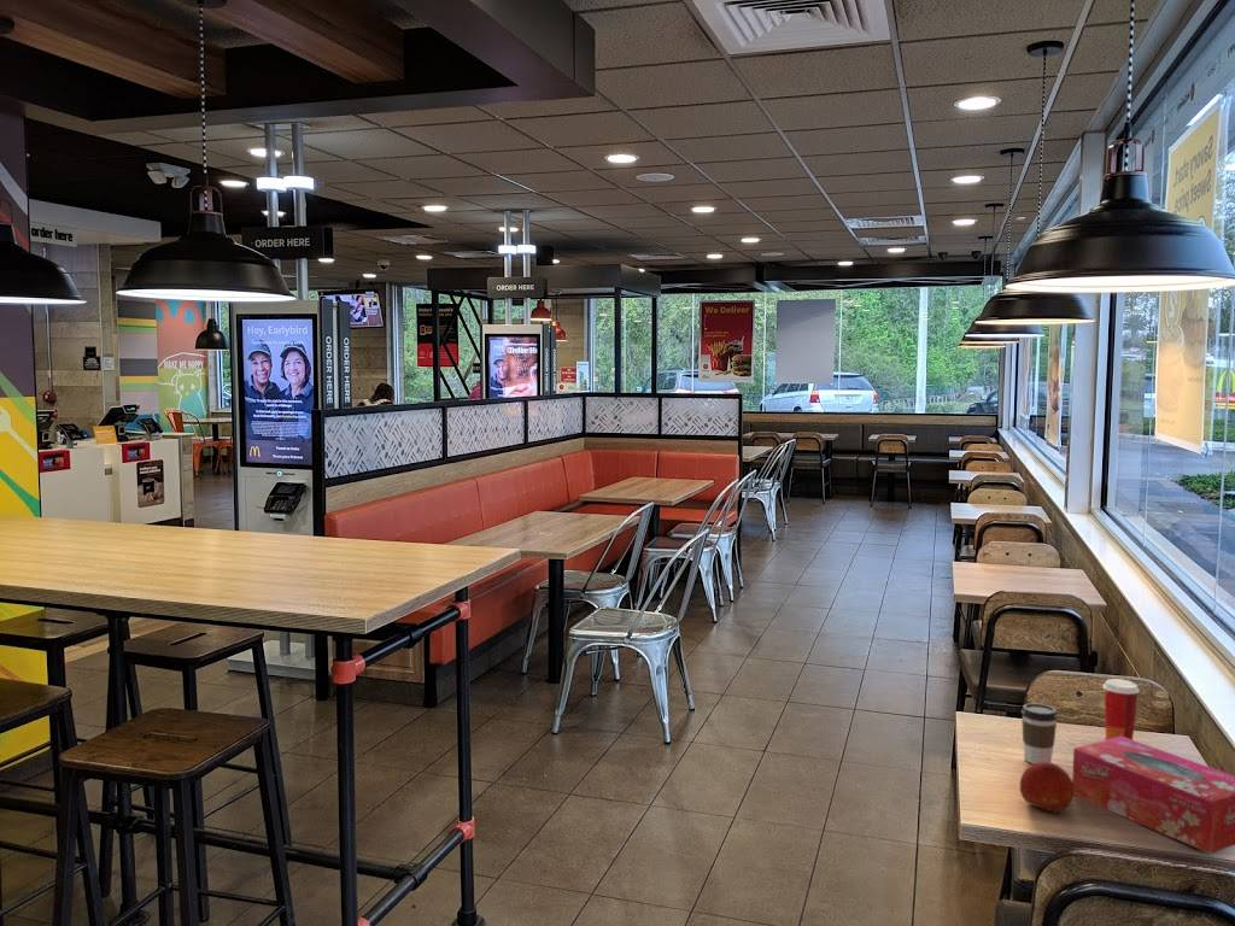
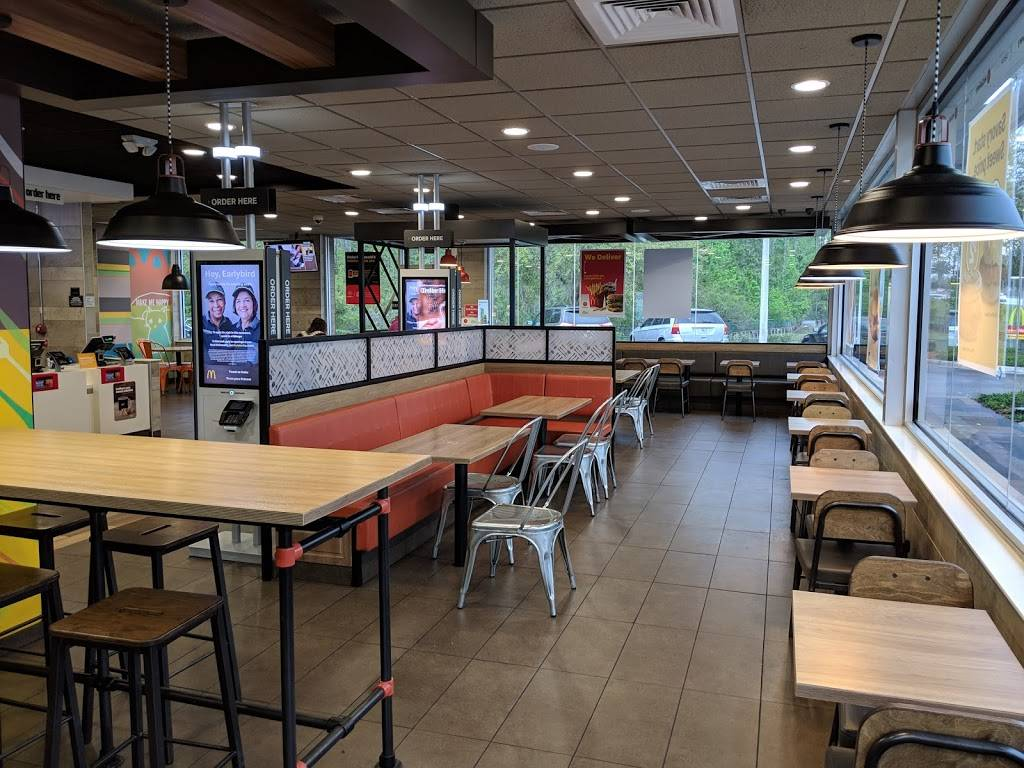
- paper cup [1101,678,1141,740]
- coffee cup [1020,702,1059,764]
- tissue box [1071,737,1235,855]
- fruit [1019,762,1075,816]
